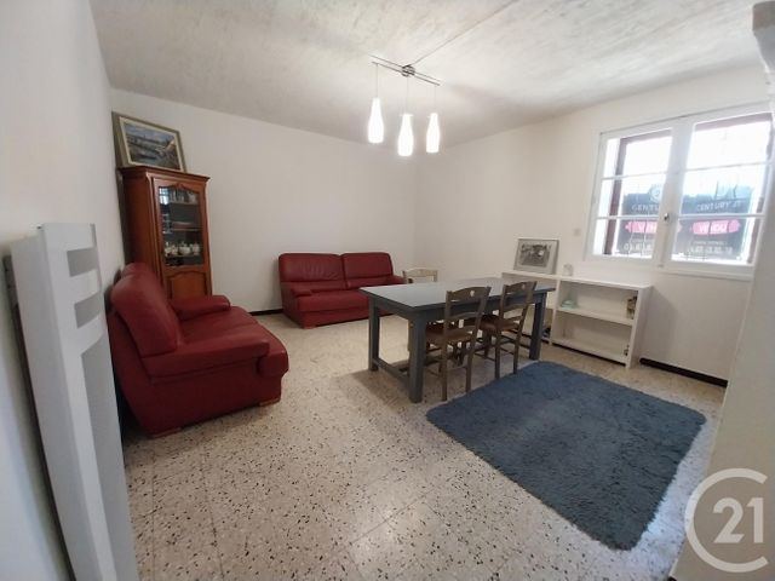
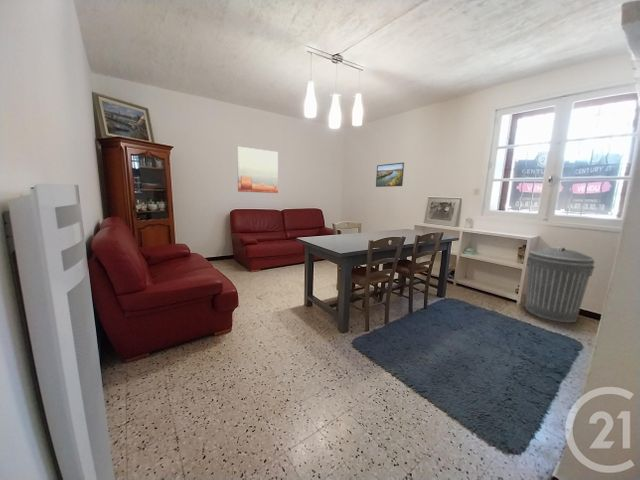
+ trash can [524,246,596,323]
+ wall art [236,146,279,194]
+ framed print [375,161,405,188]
